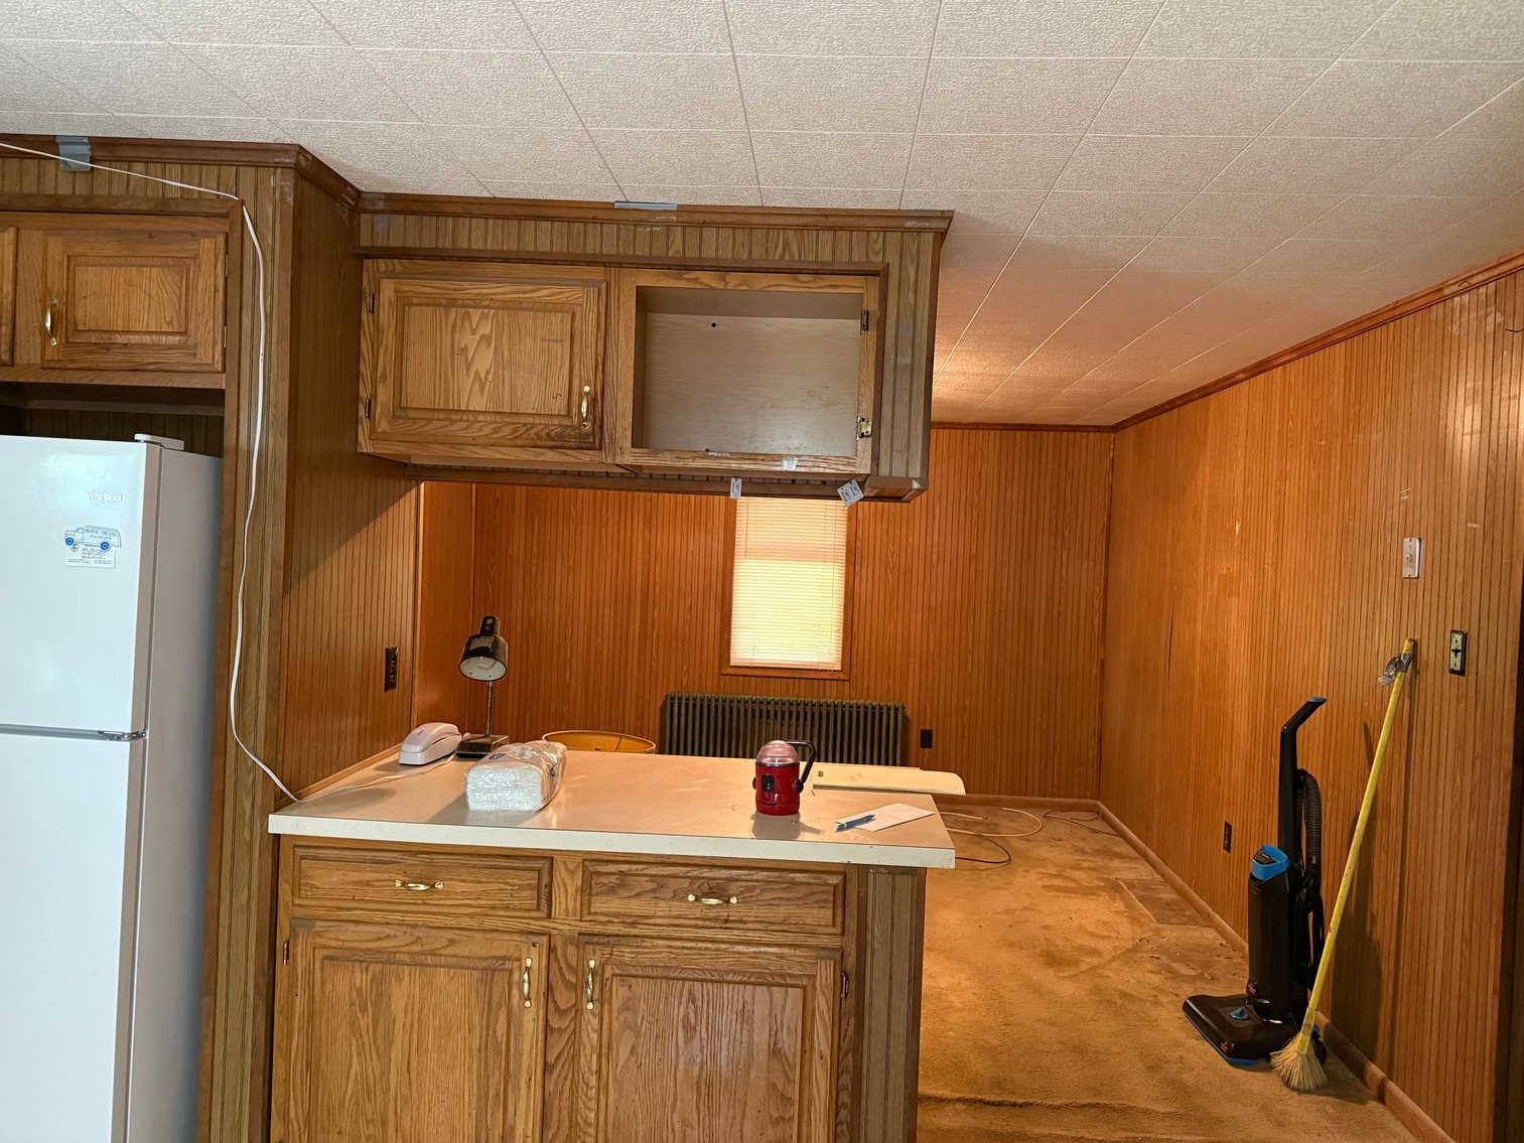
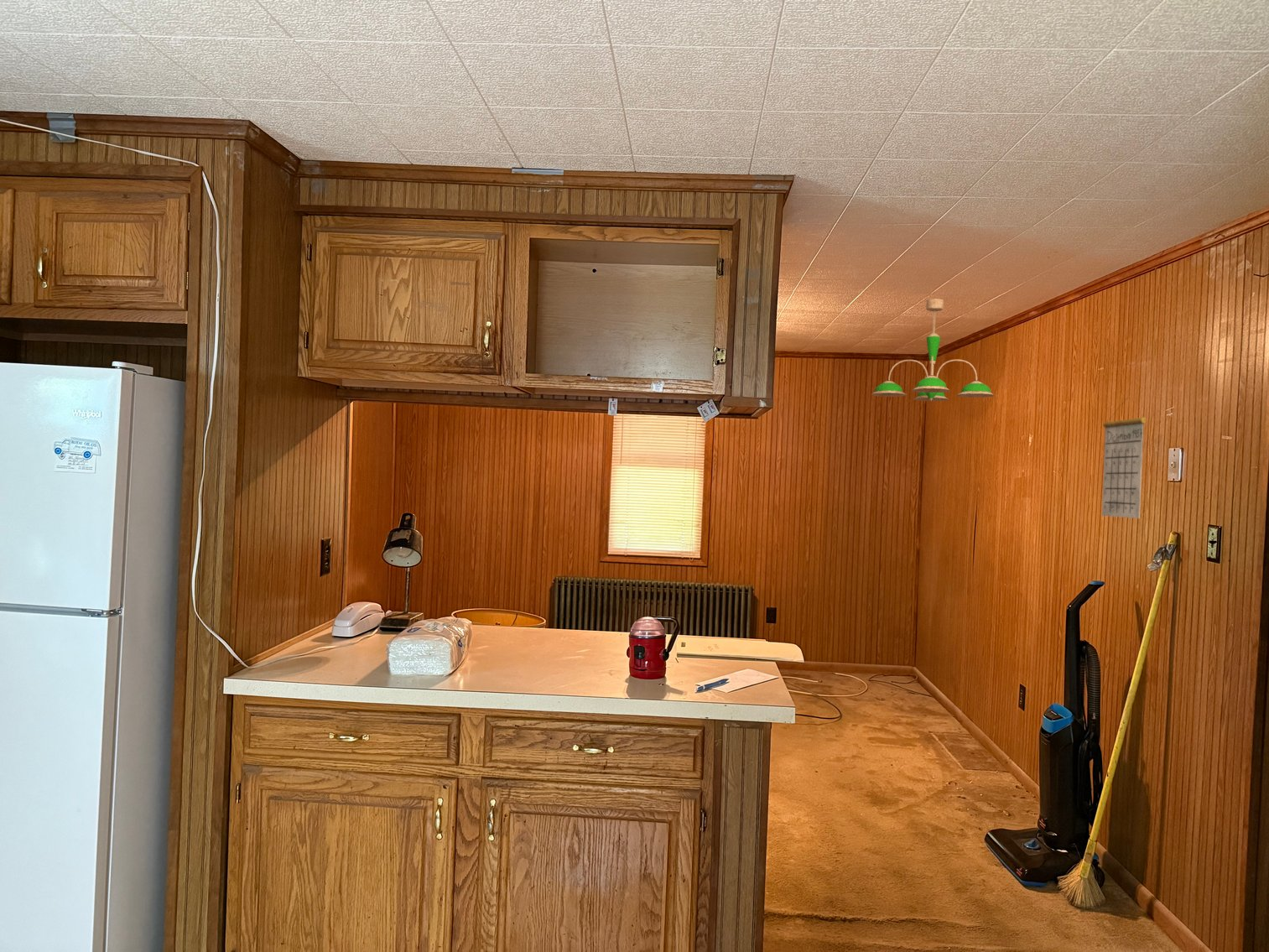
+ ceiling light fixture [871,298,996,402]
+ calendar [1101,396,1147,519]
